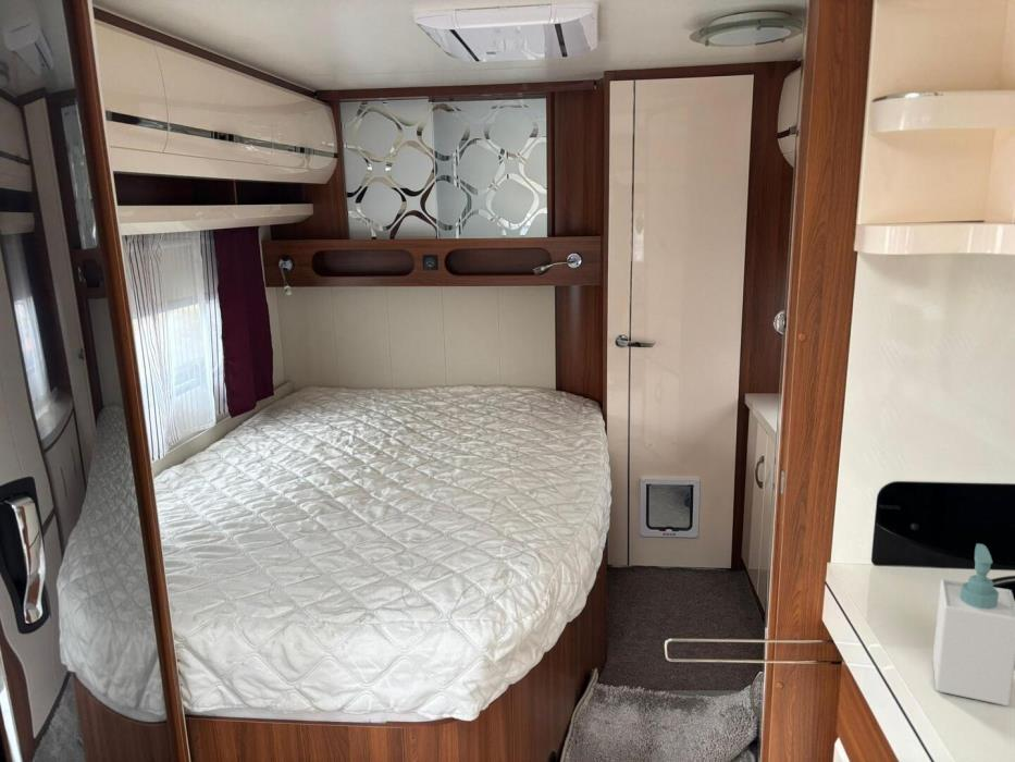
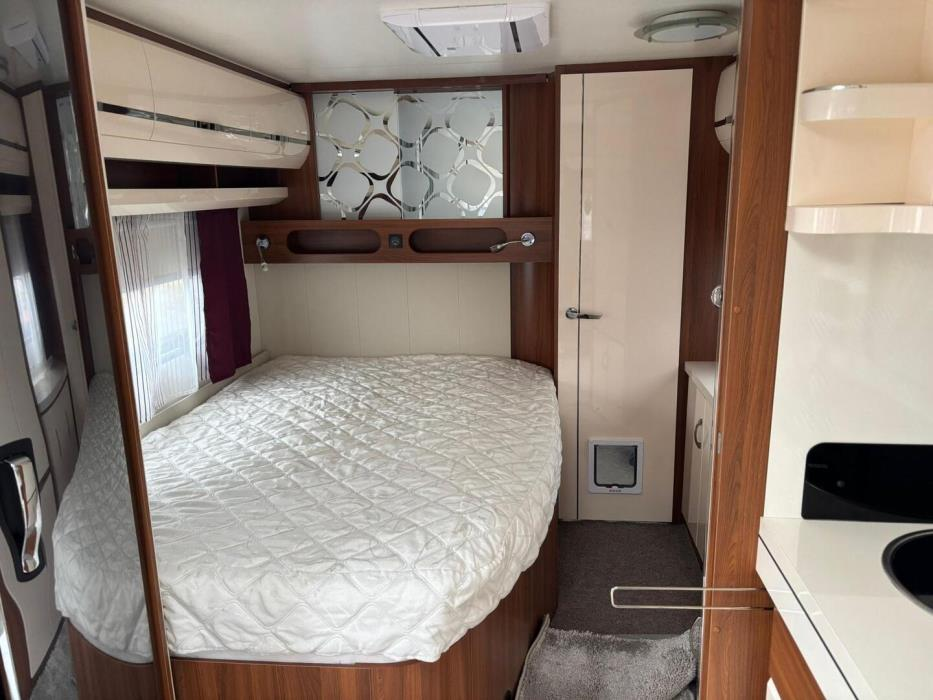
- soap bottle [931,542,1015,706]
